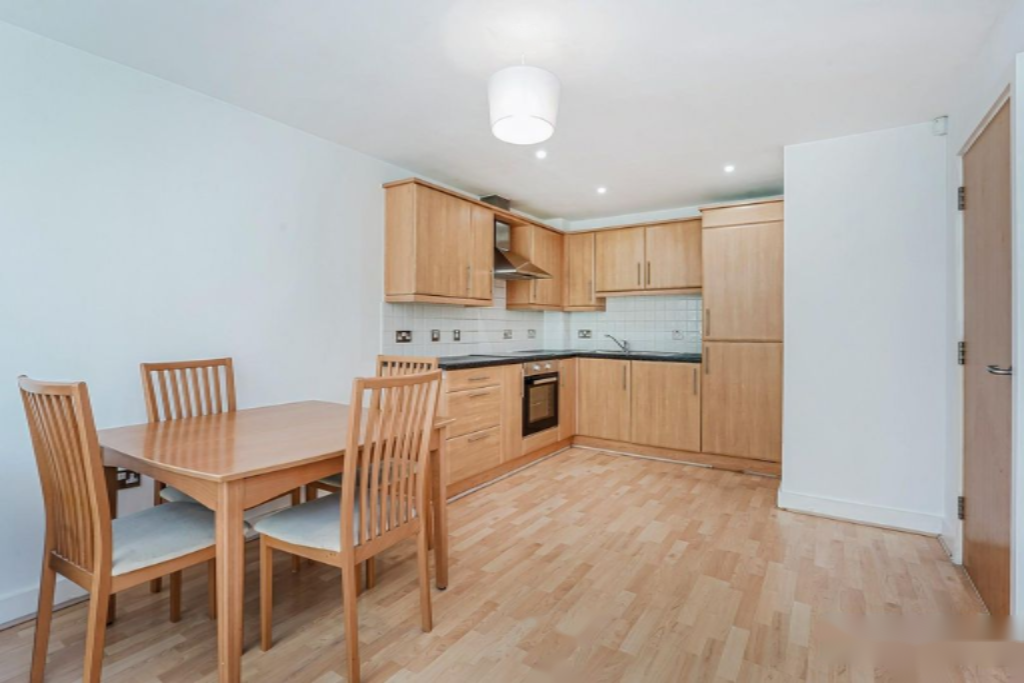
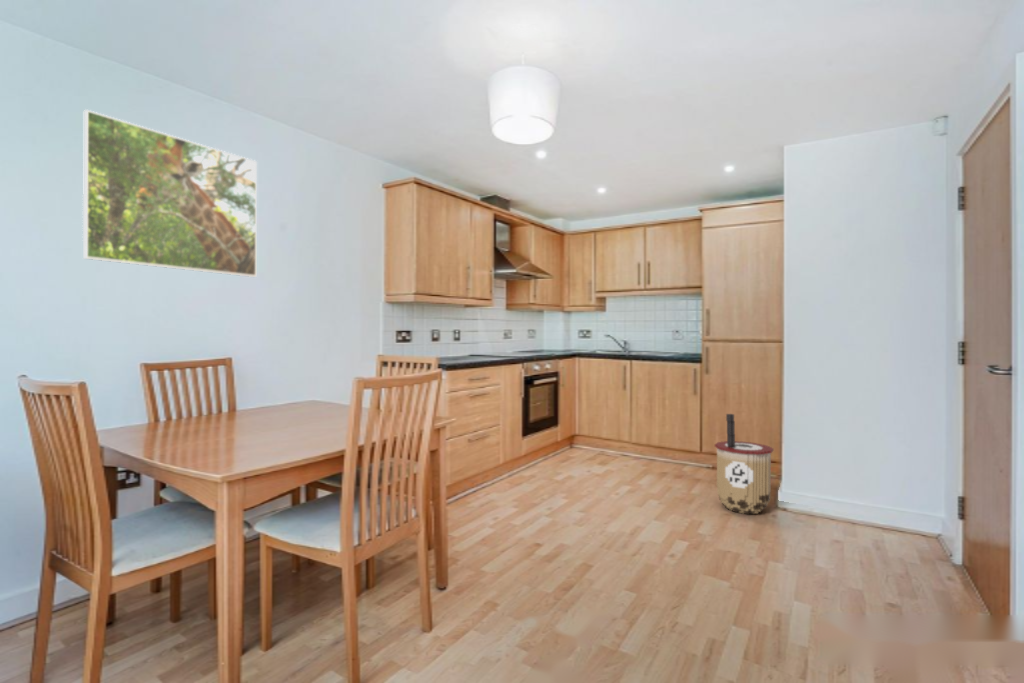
+ trash can [714,413,774,515]
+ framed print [82,108,258,278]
